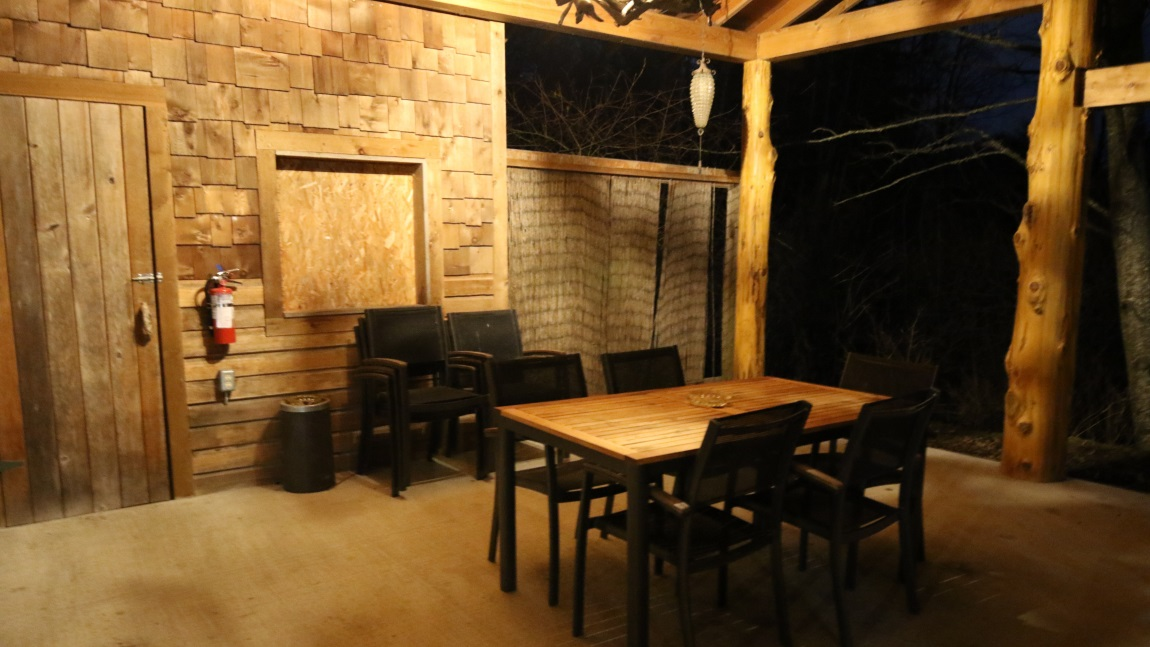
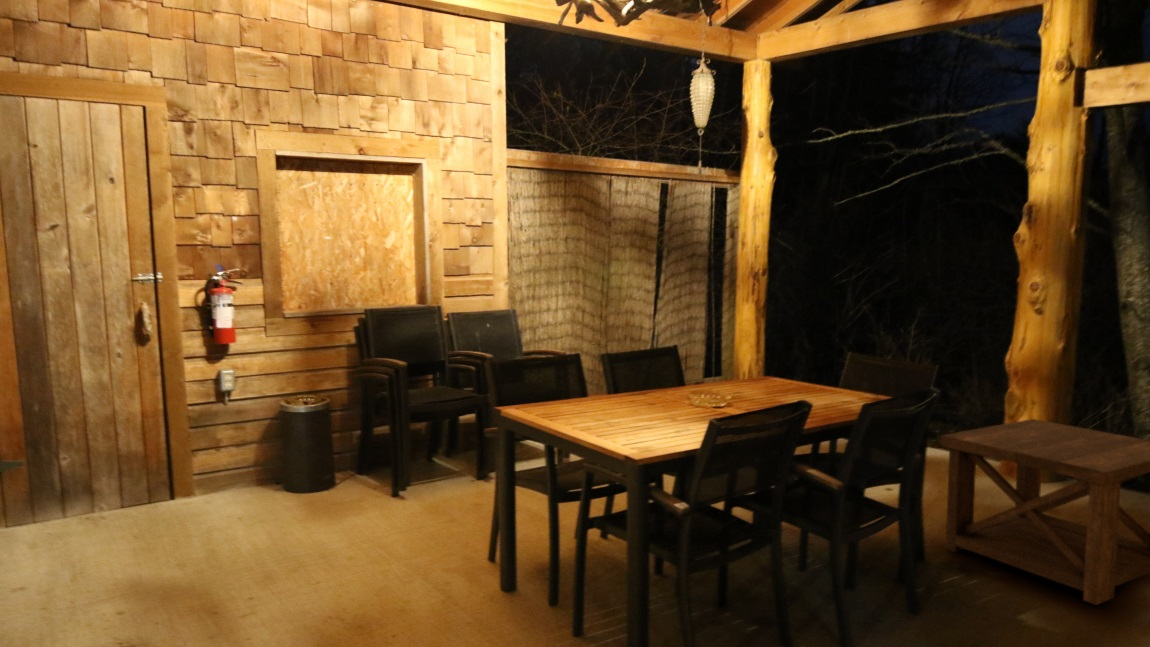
+ side table [940,418,1150,606]
